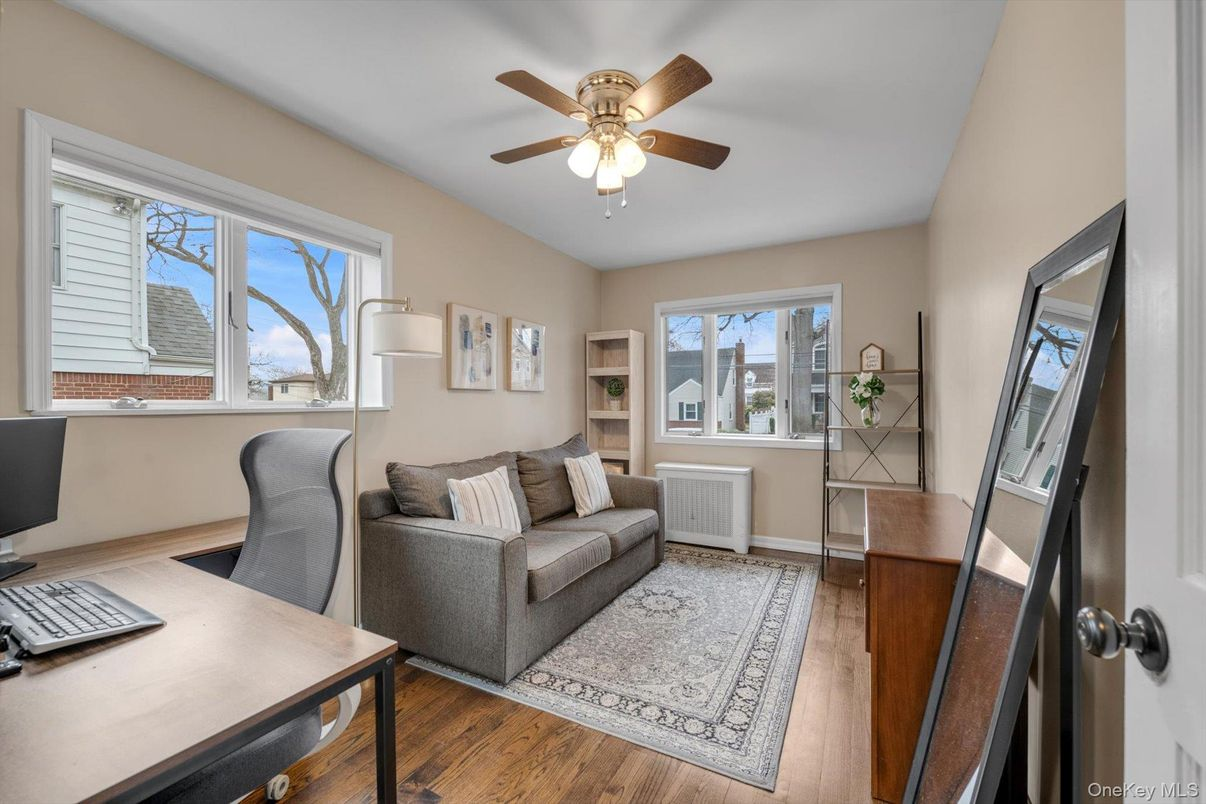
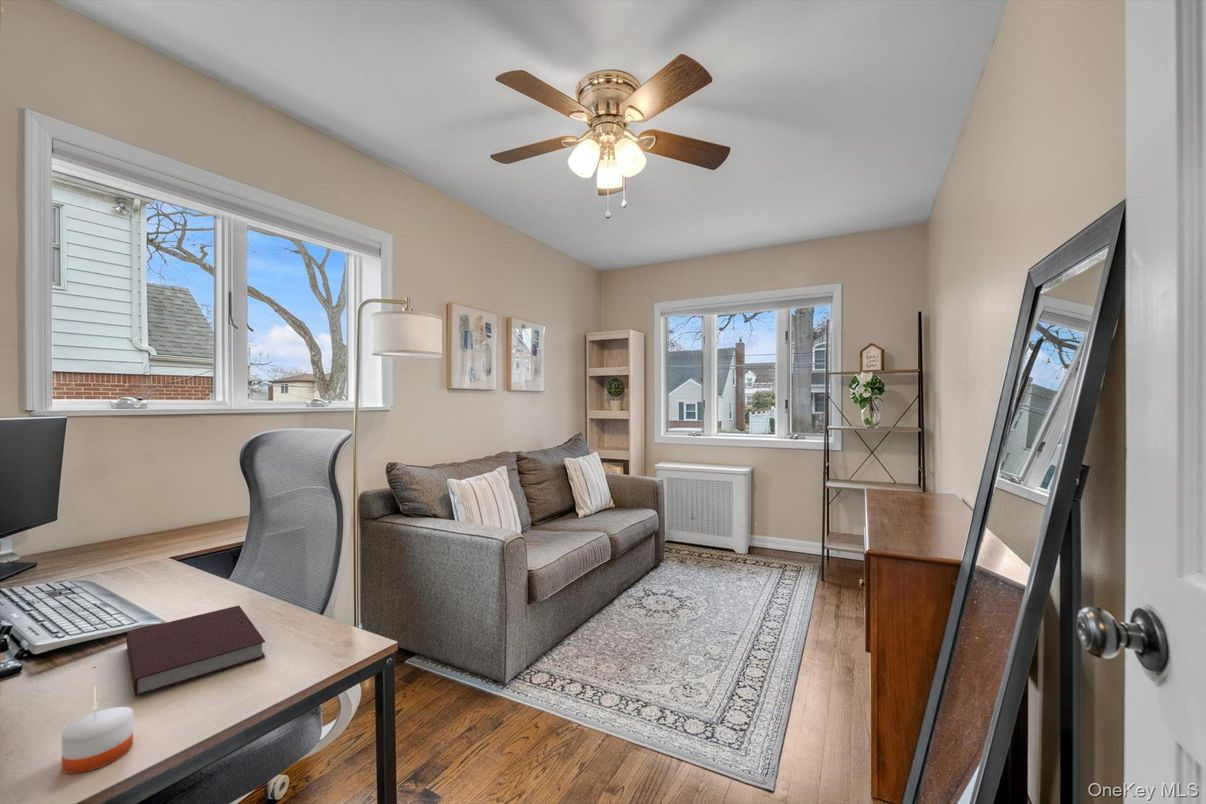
+ notebook [125,605,266,698]
+ candle [61,706,134,774]
